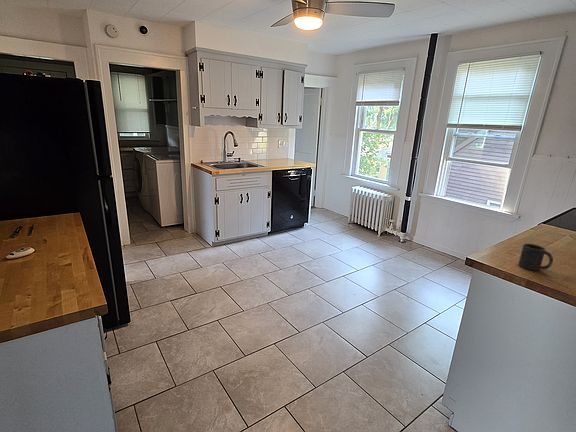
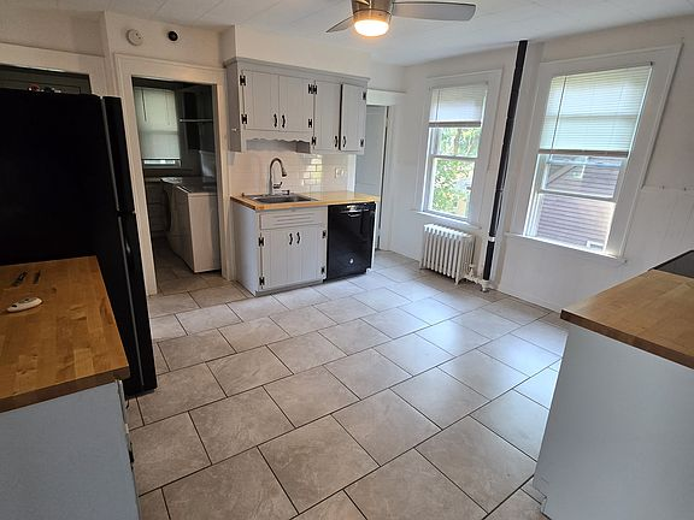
- mug [517,243,554,272]
